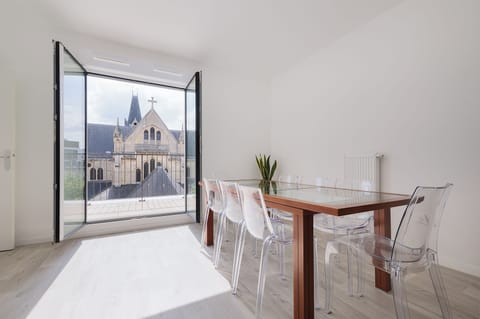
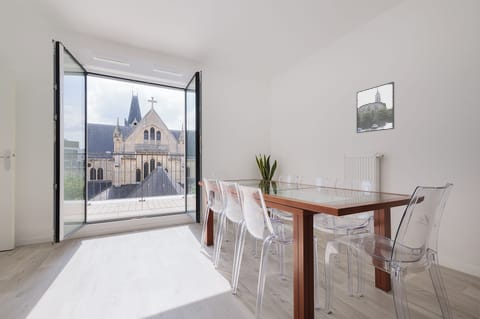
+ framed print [356,81,395,134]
